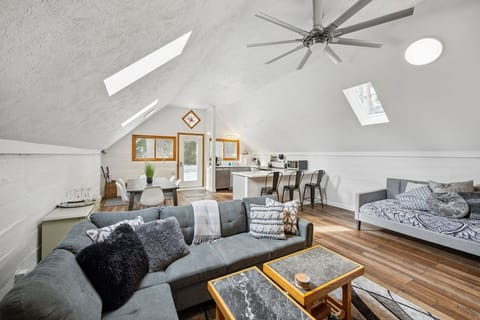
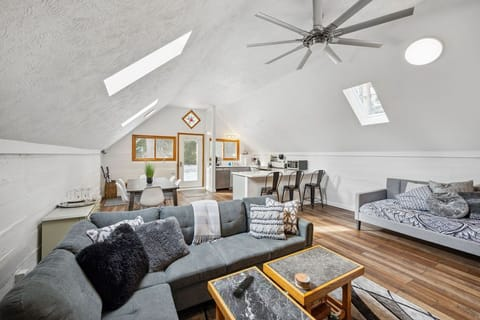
+ remote control [232,274,255,298]
